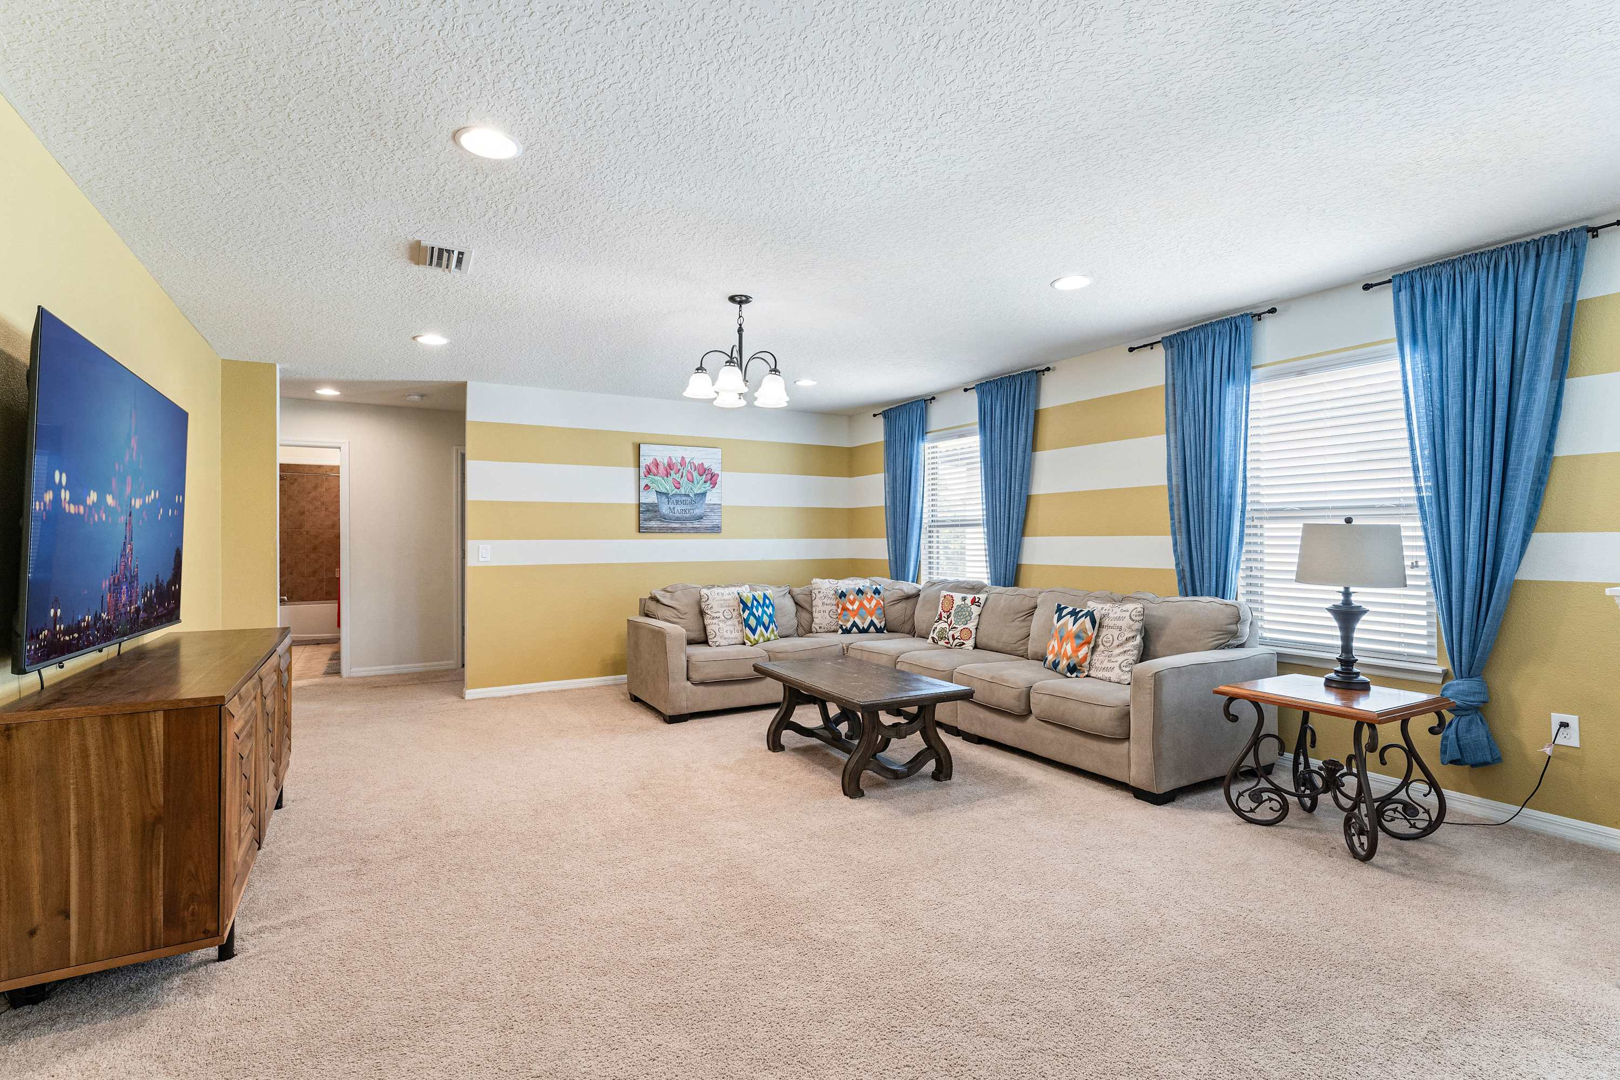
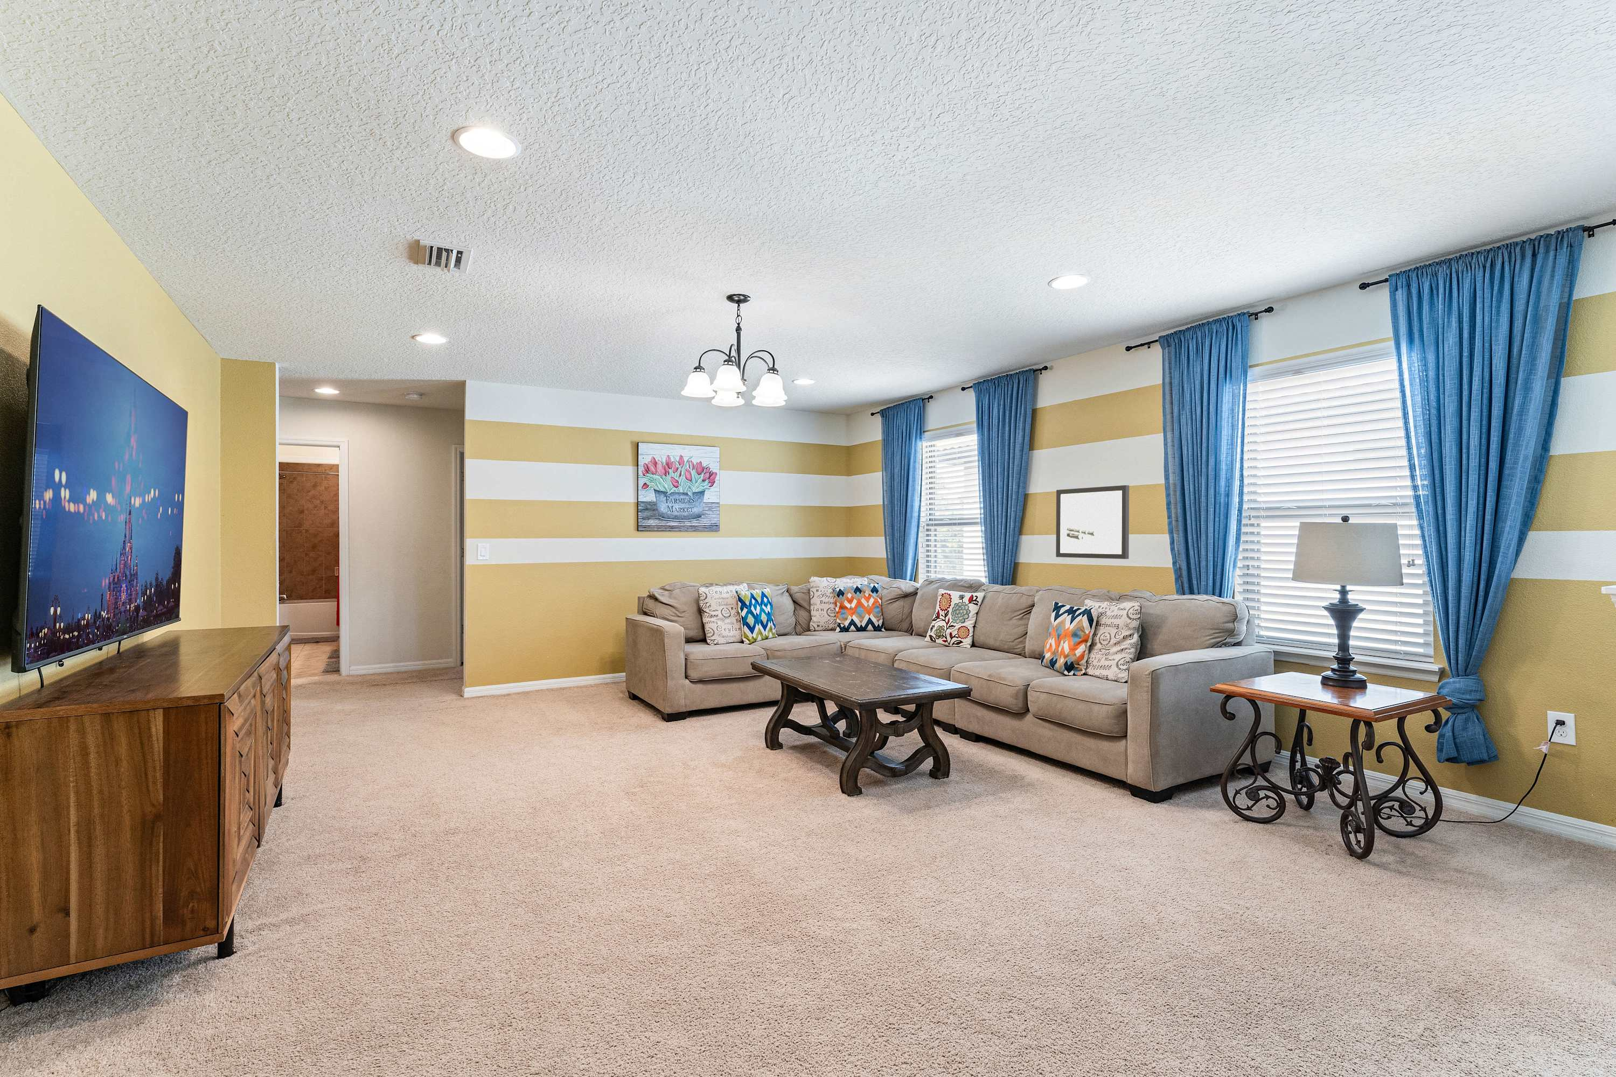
+ wall art [1056,484,1129,559]
